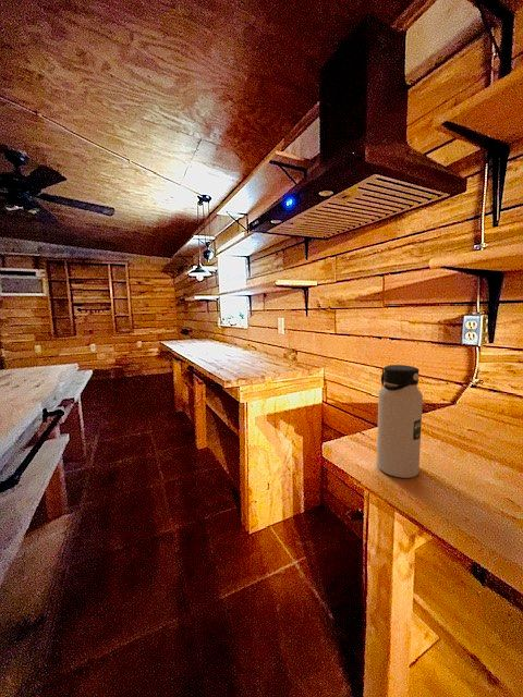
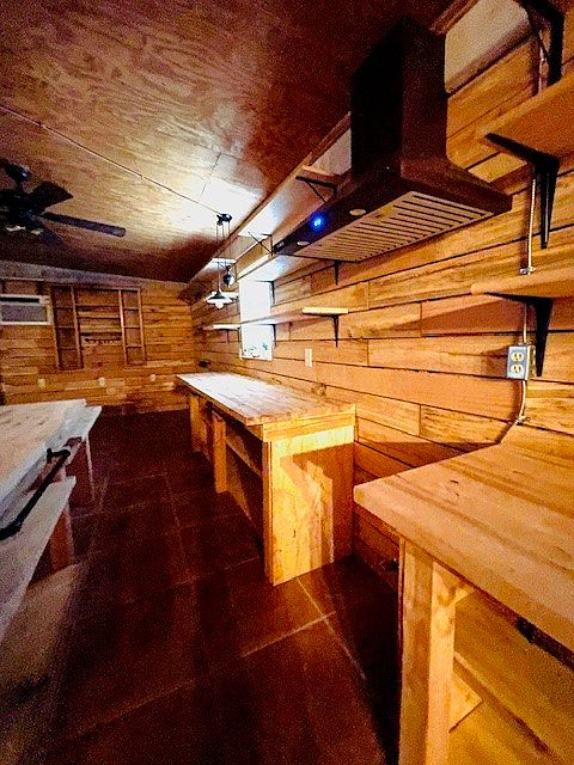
- water bottle [376,364,424,479]
